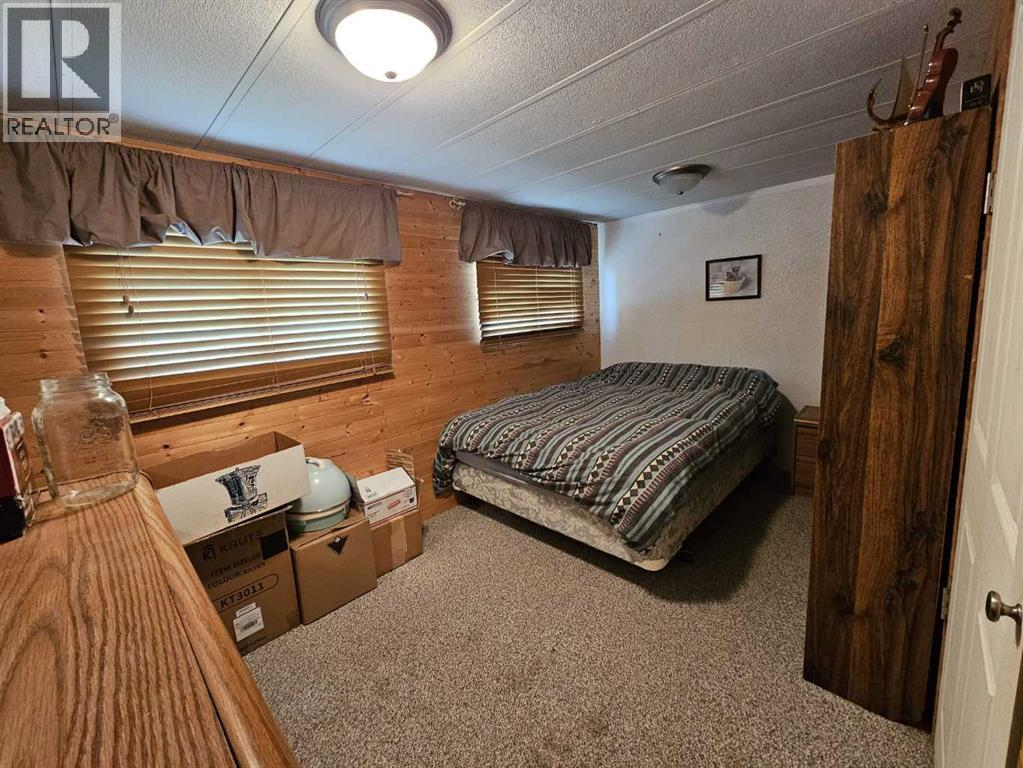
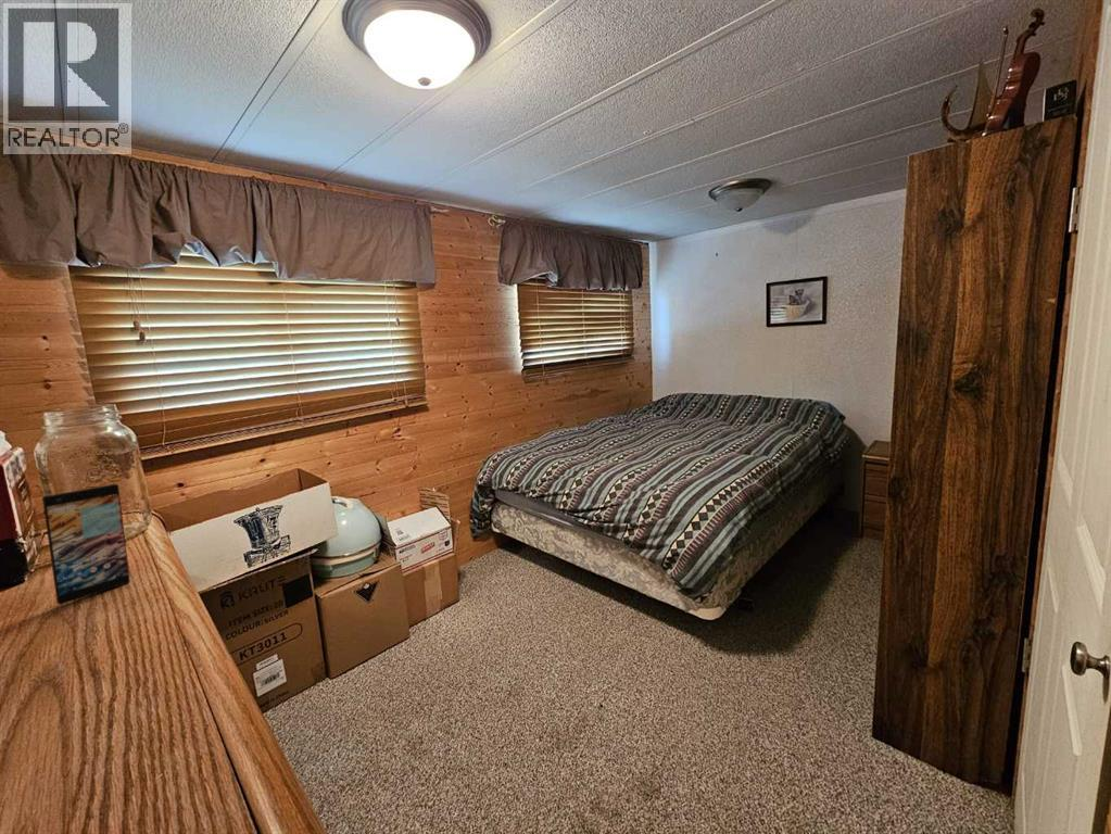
+ smartphone [41,483,131,606]
